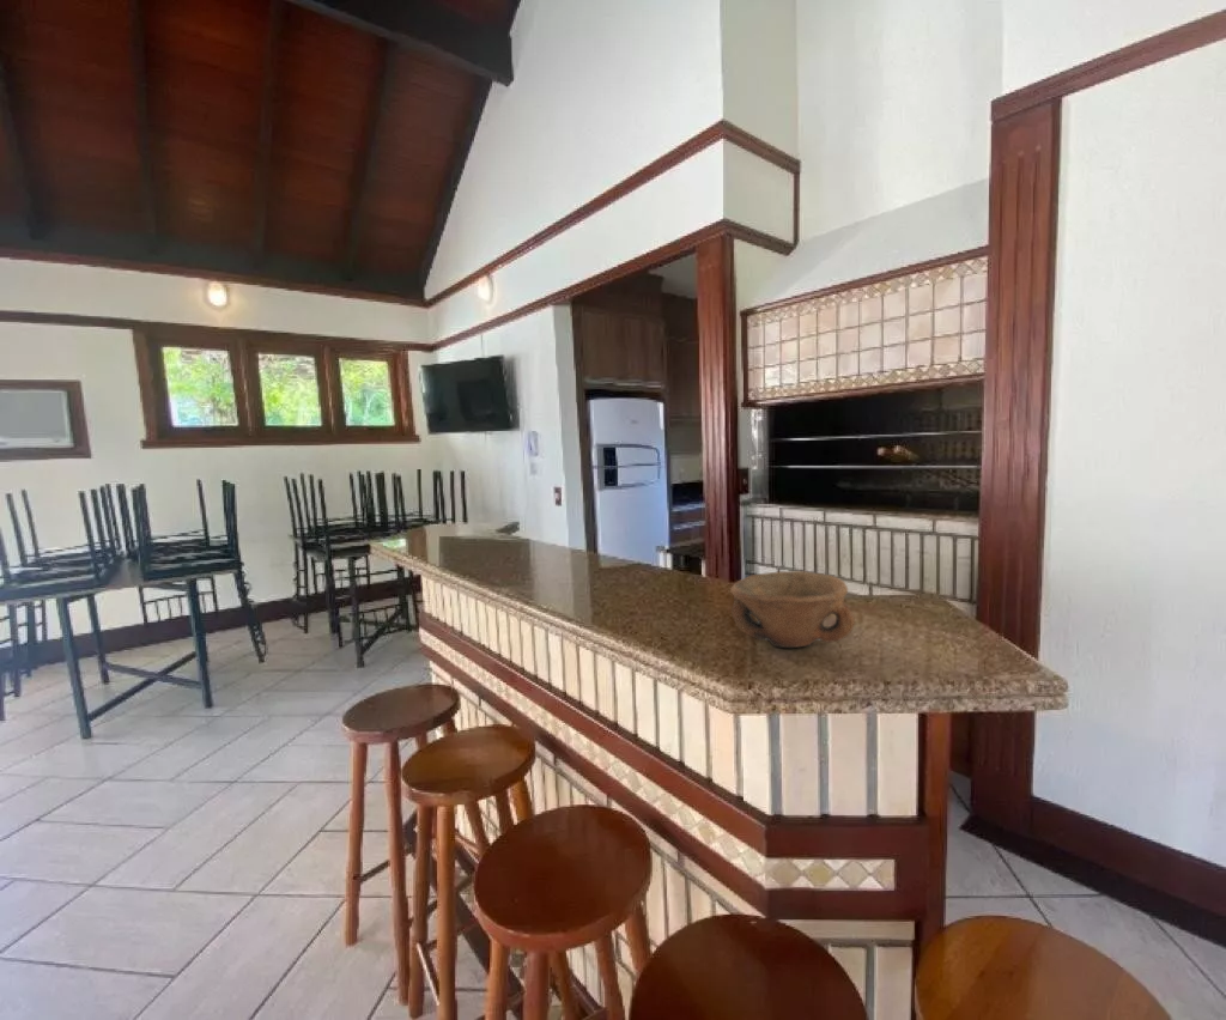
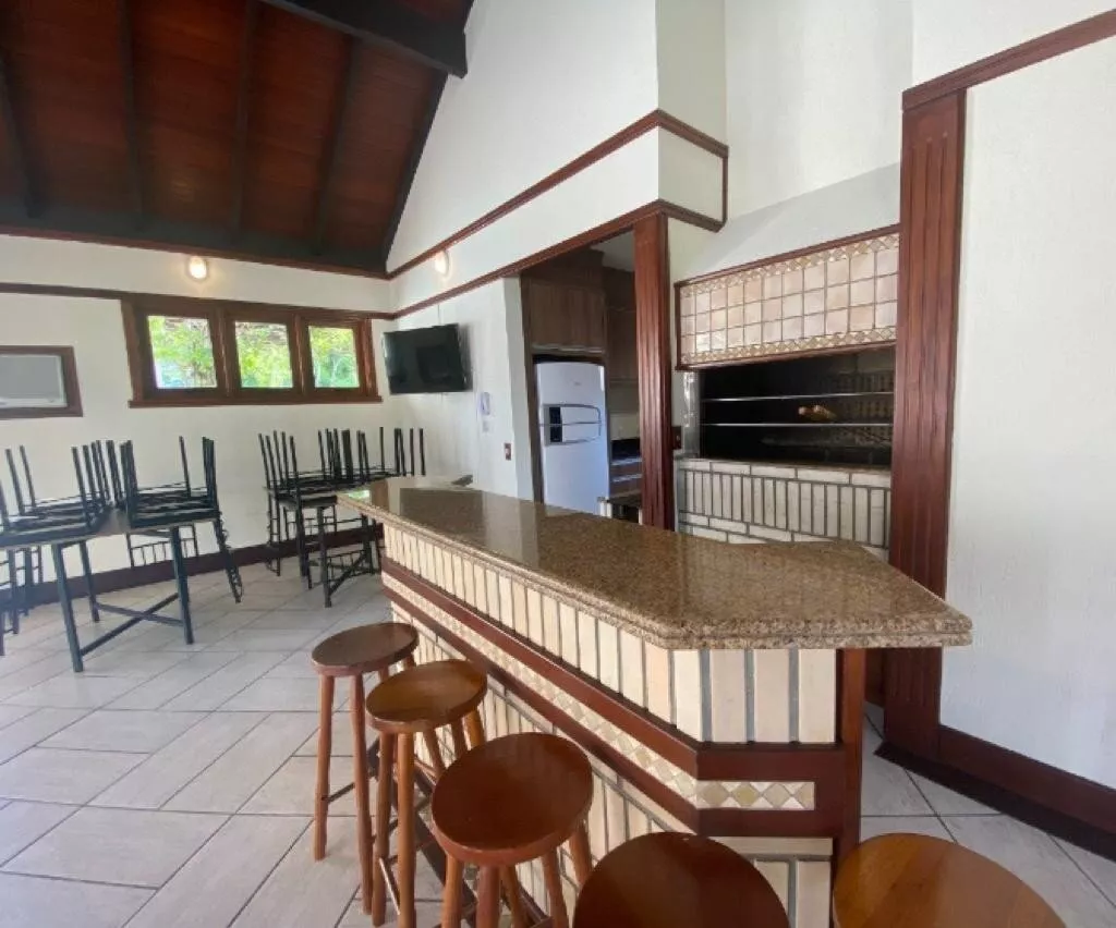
- bowl [729,570,856,649]
